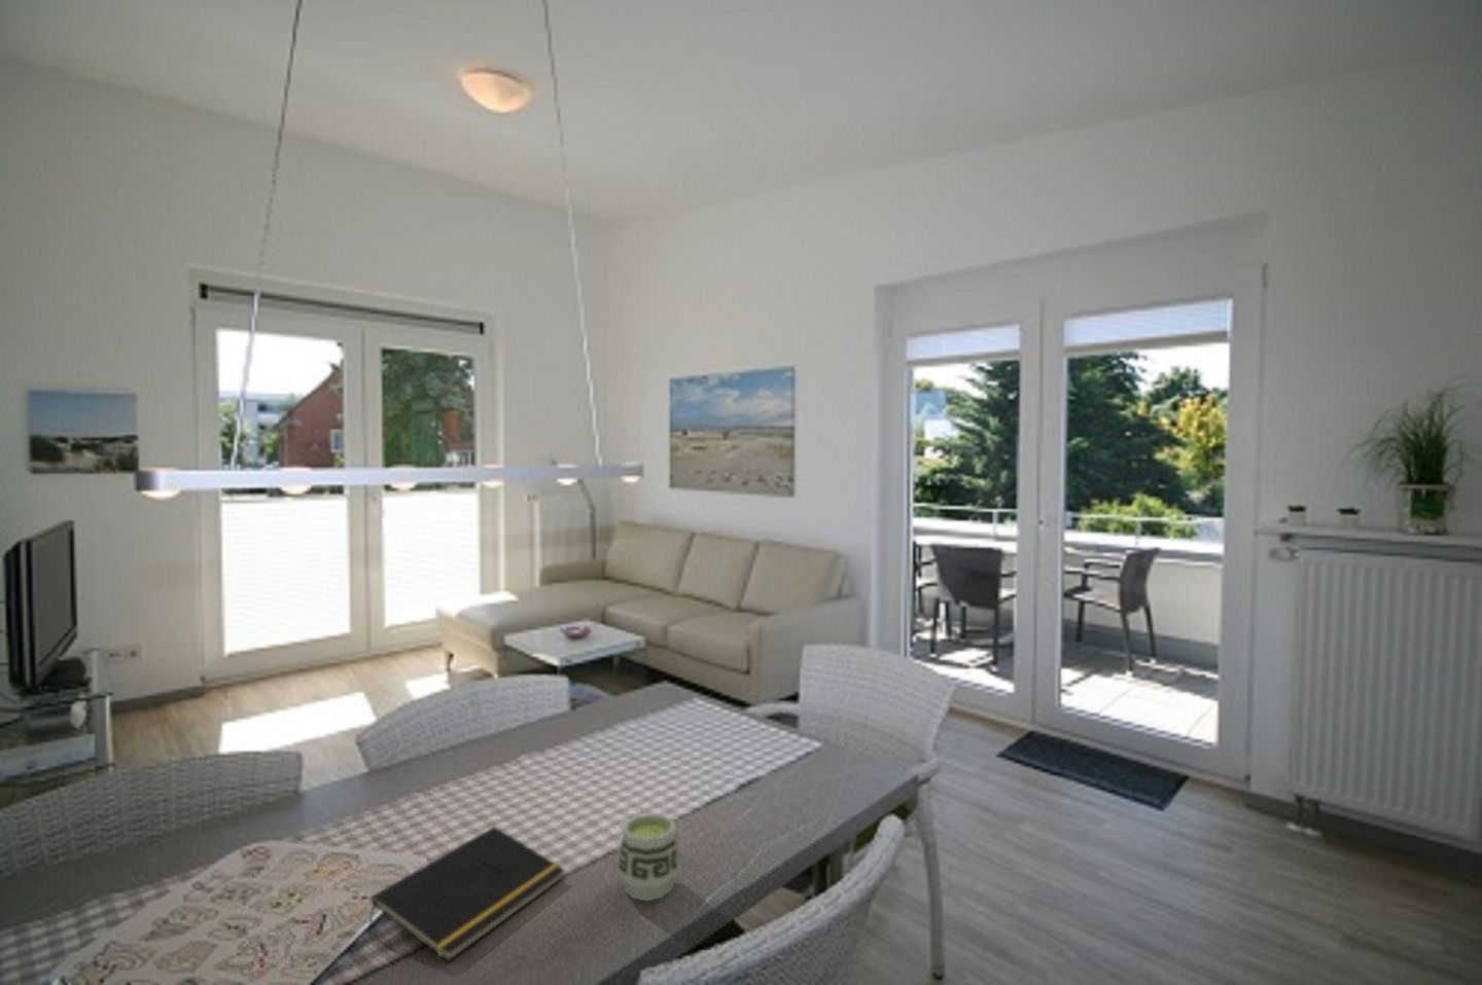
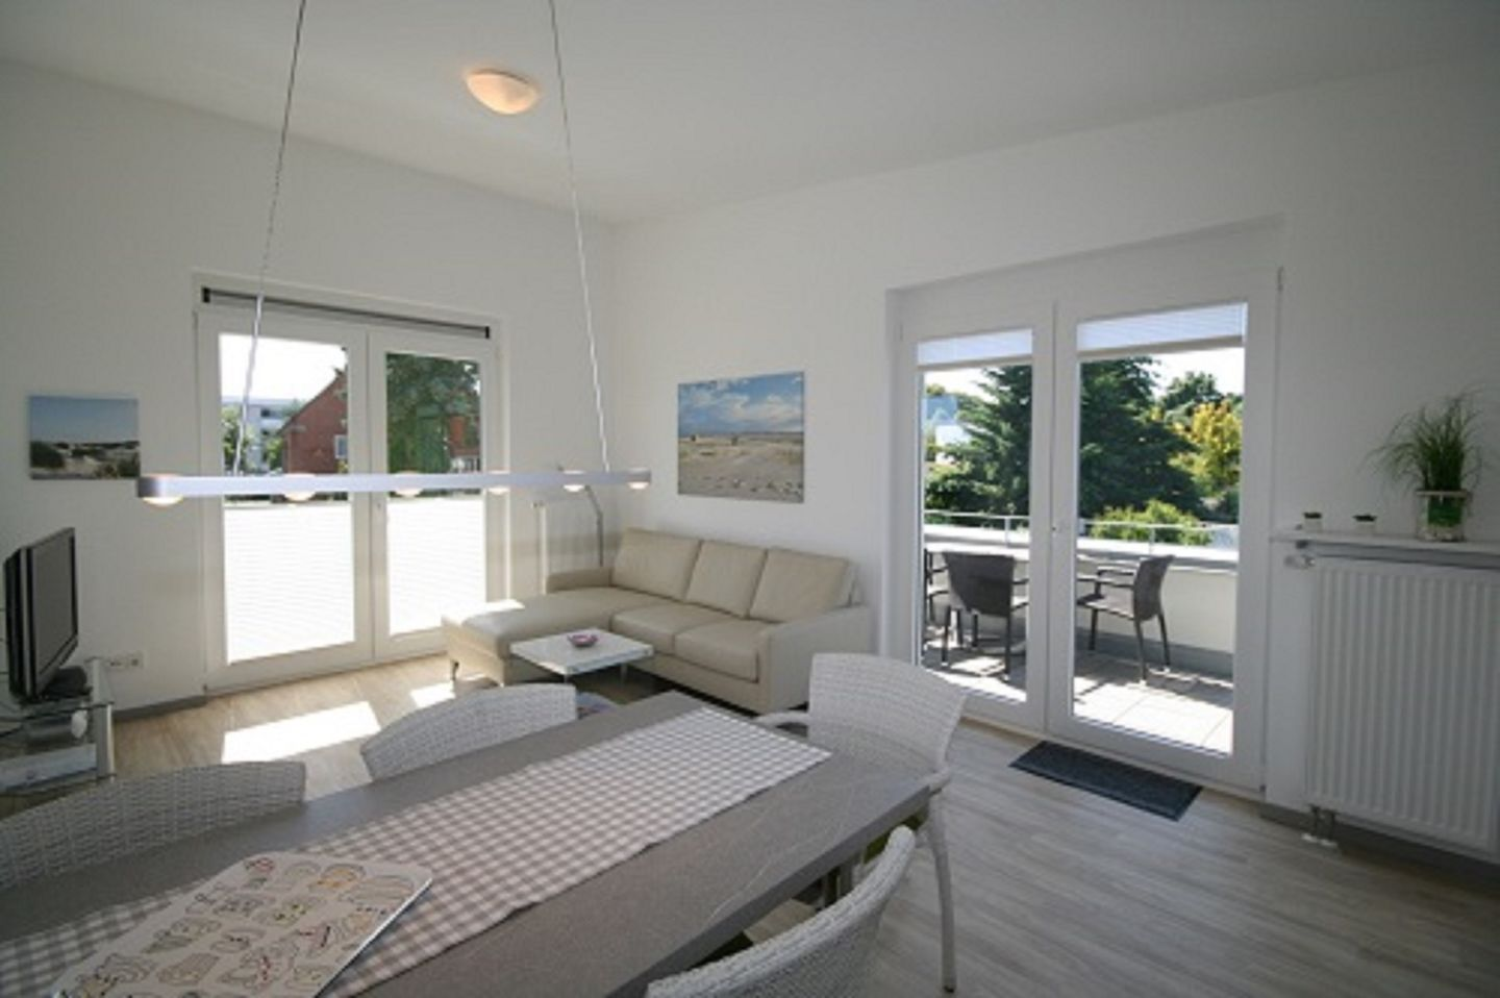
- notepad [367,826,566,962]
- cup [617,812,680,901]
